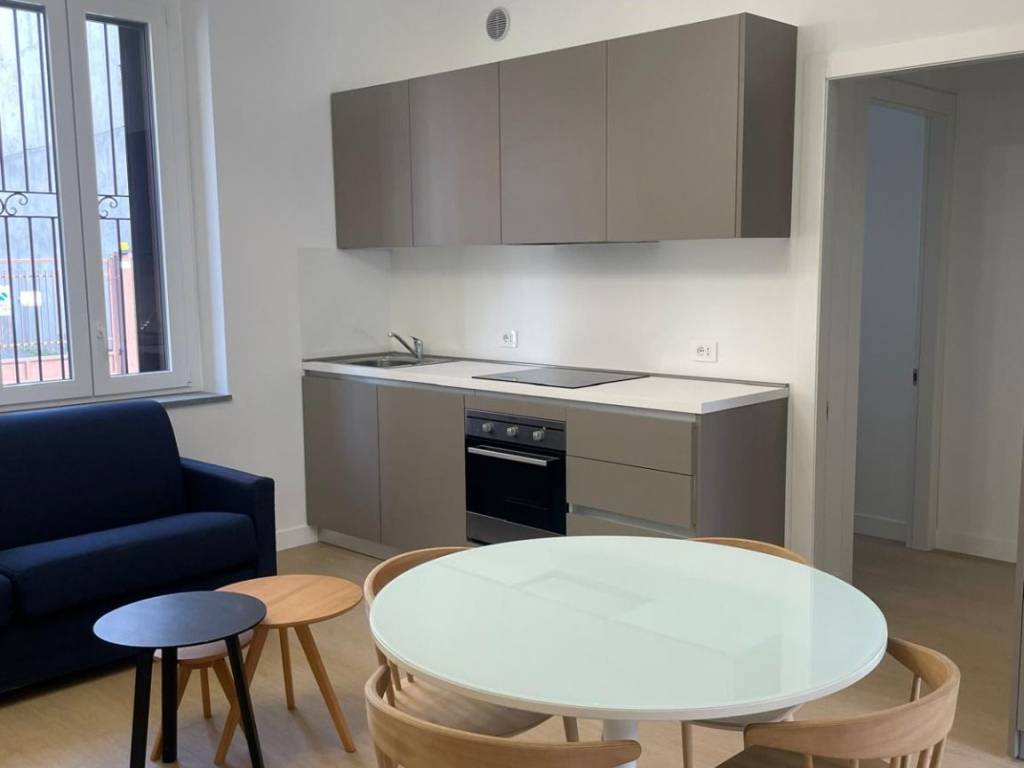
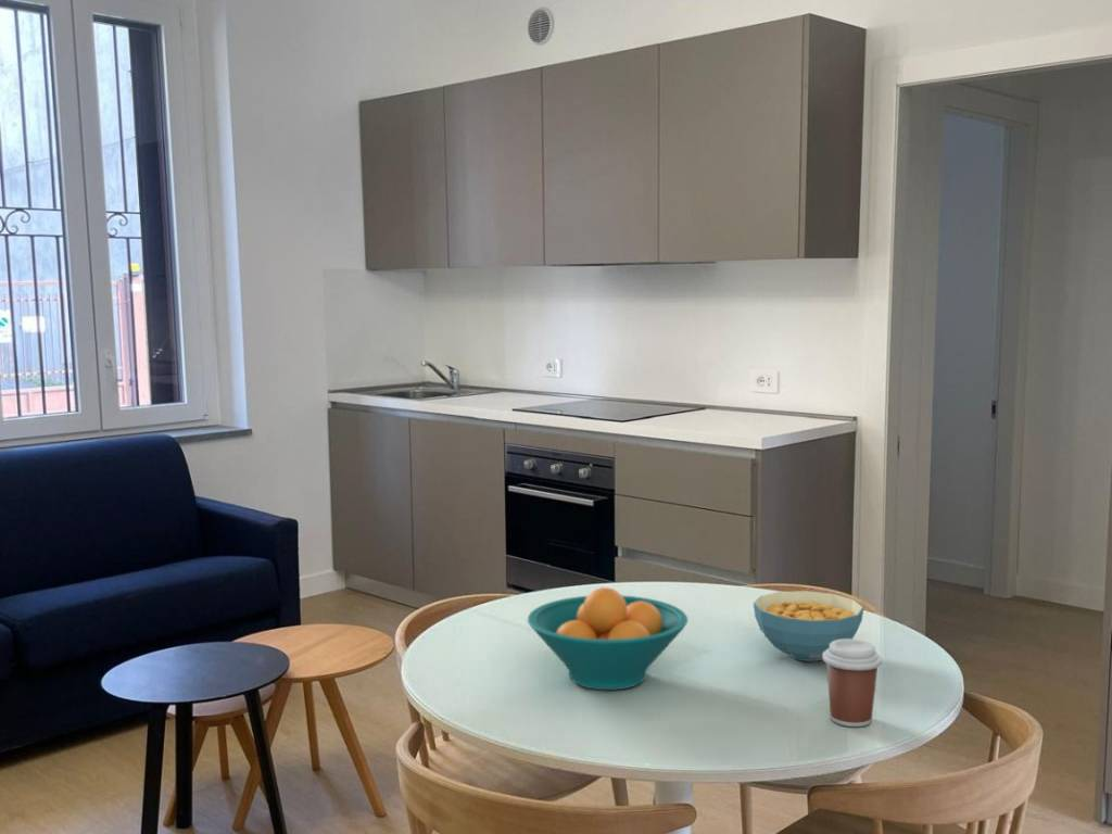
+ cereal bowl [753,590,865,662]
+ coffee cup [822,639,883,728]
+ fruit bowl [527,586,688,691]
